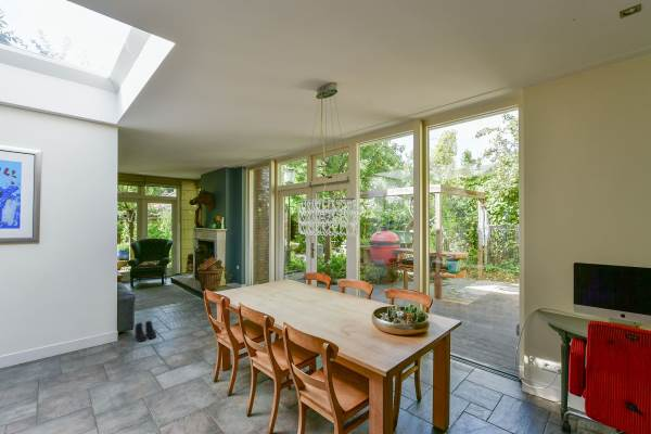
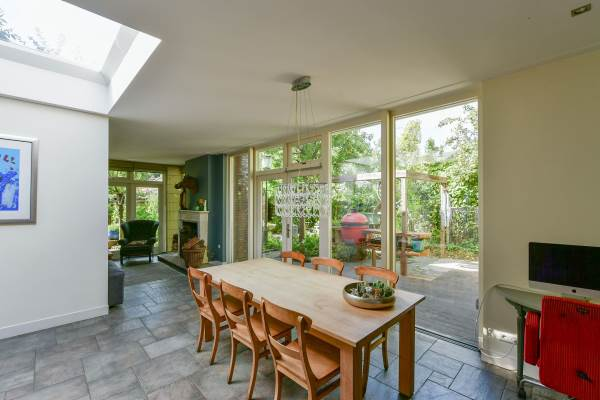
- boots [133,319,157,343]
